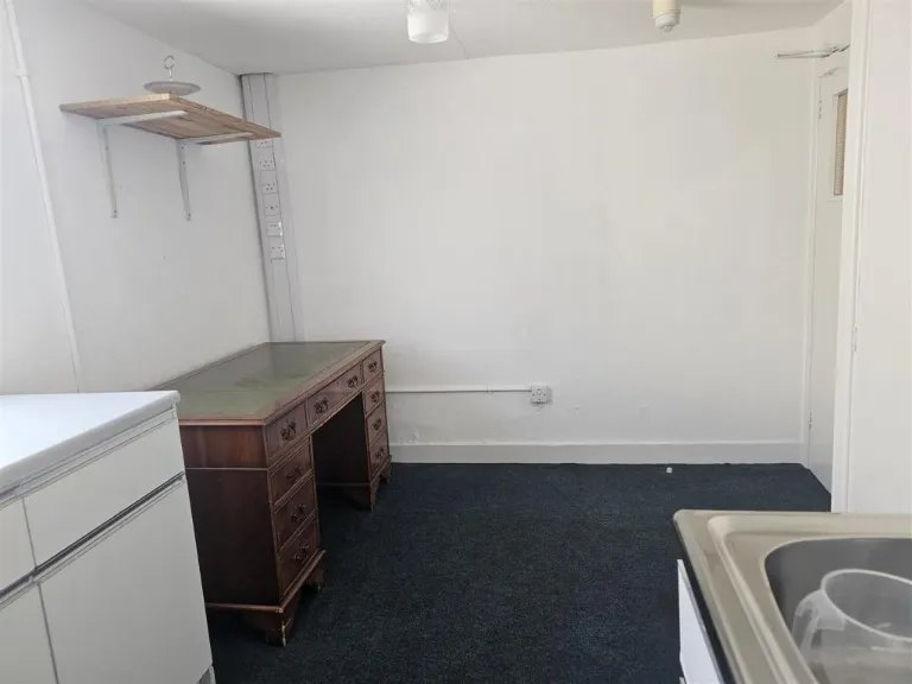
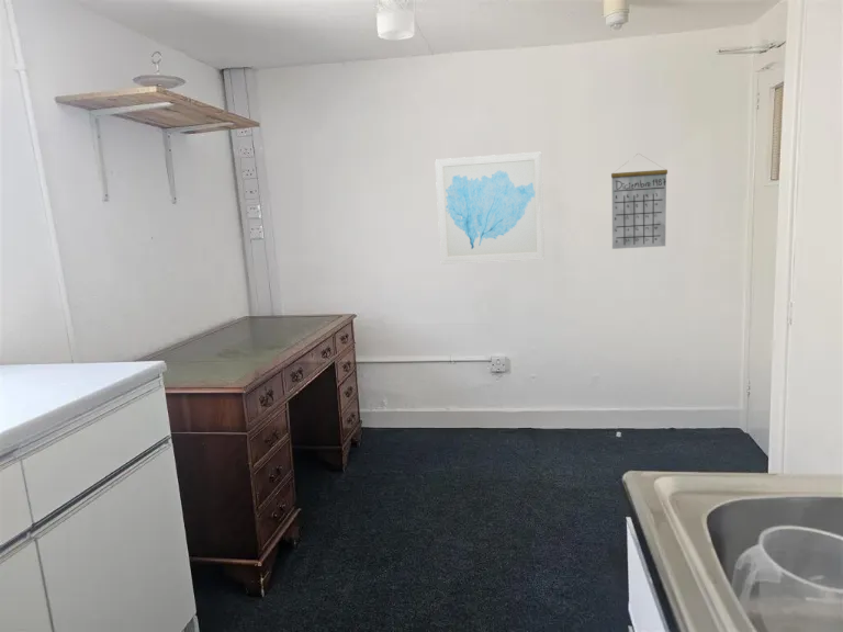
+ wall art [434,150,546,266]
+ calendar [610,154,668,250]
